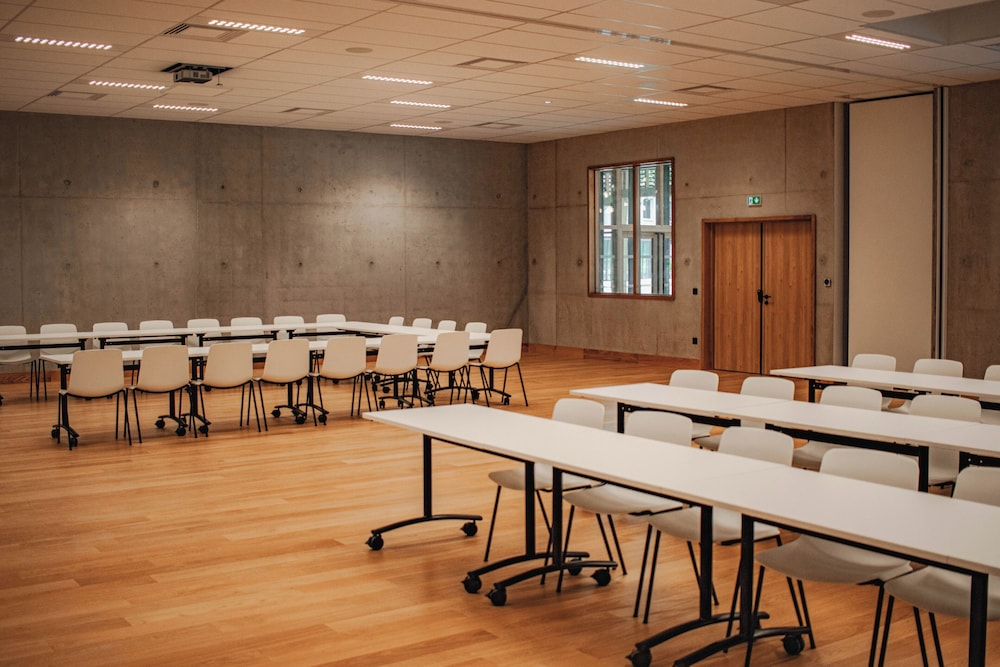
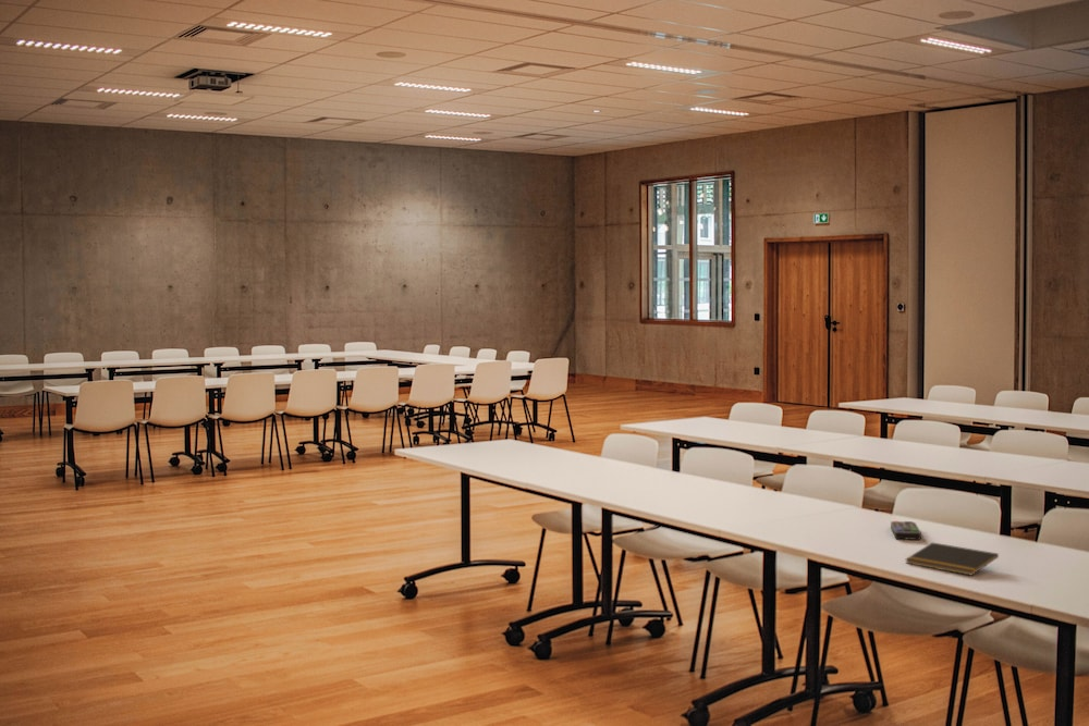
+ notepad [905,541,1000,577]
+ remote control [890,520,922,541]
